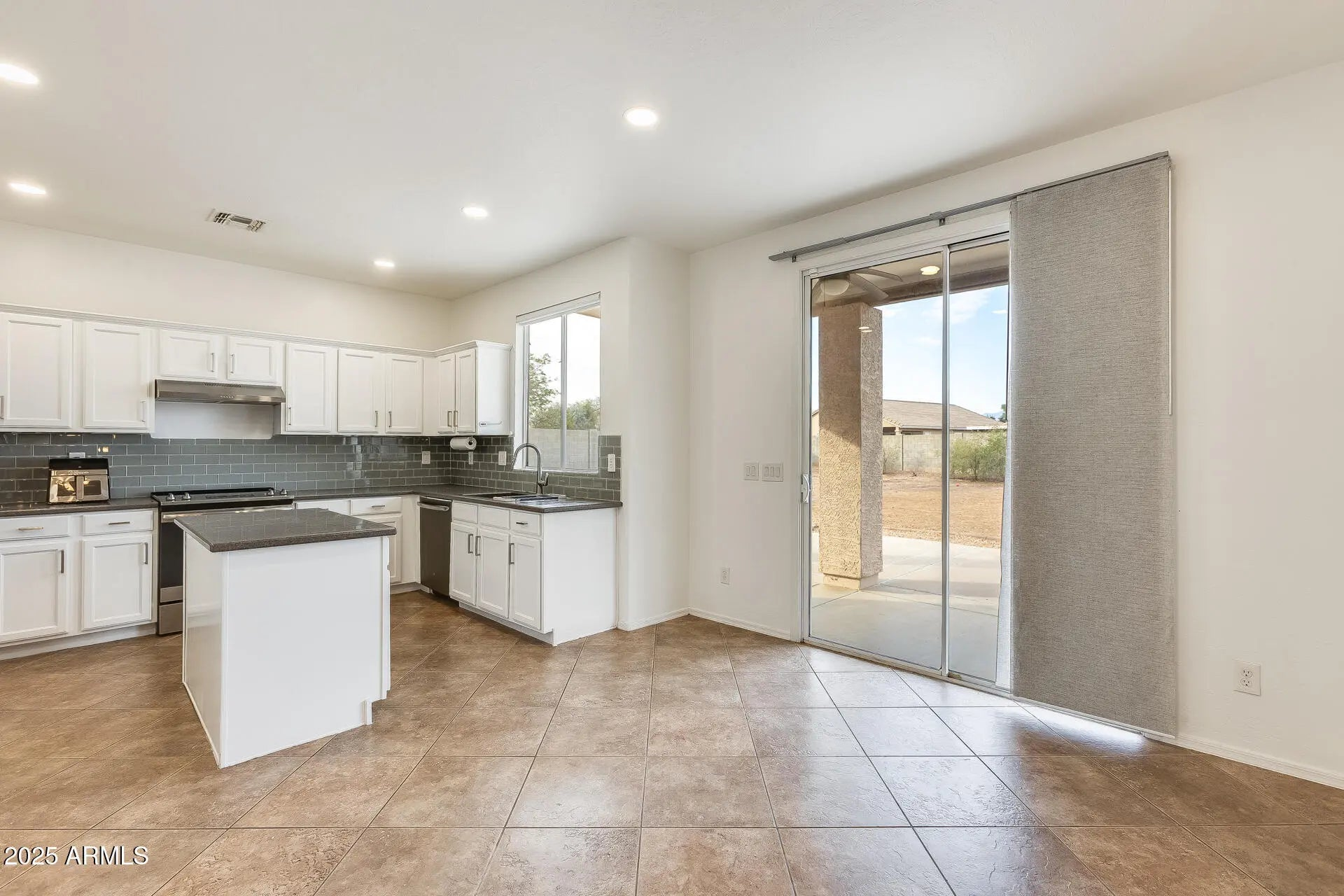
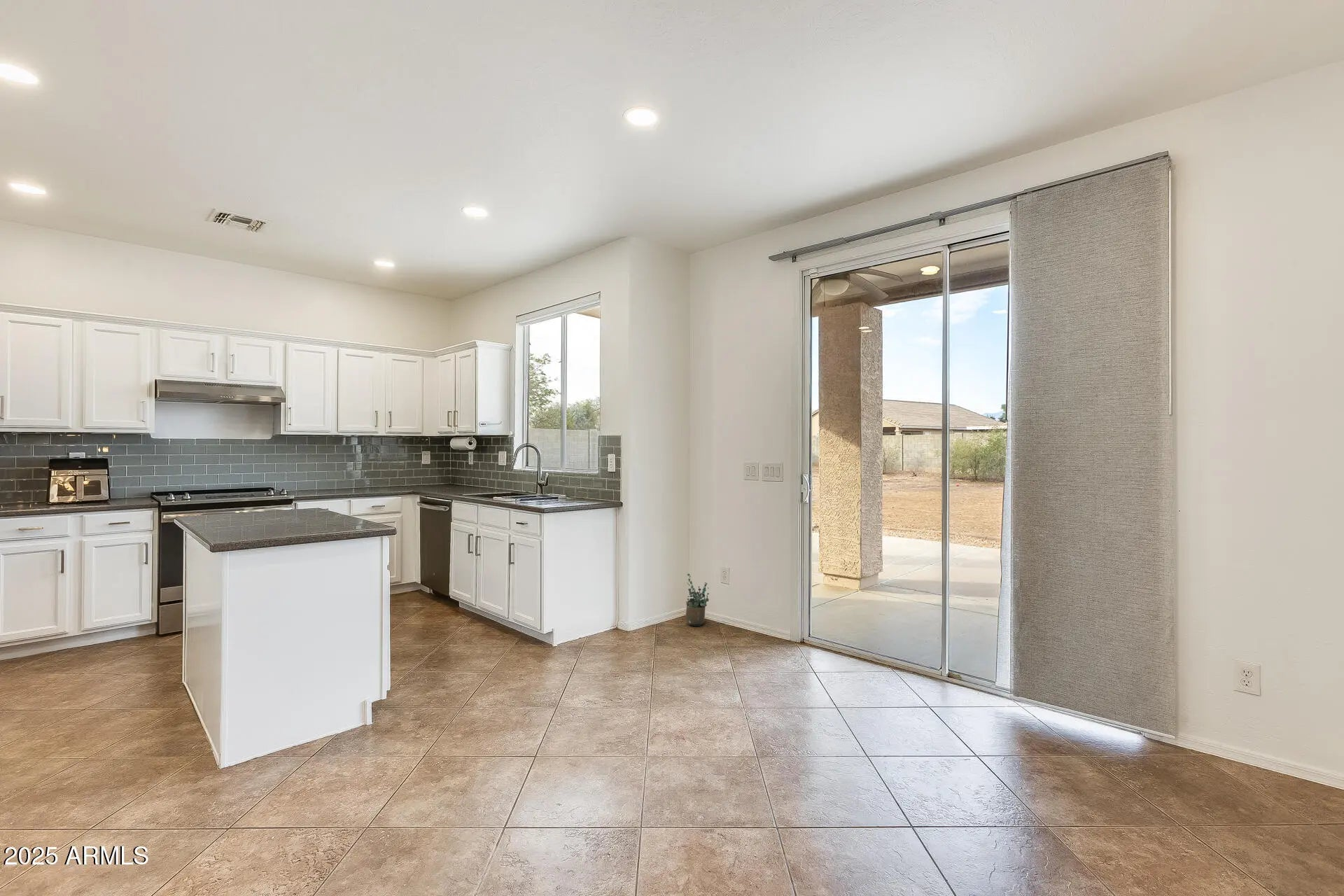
+ potted plant [685,573,710,626]
